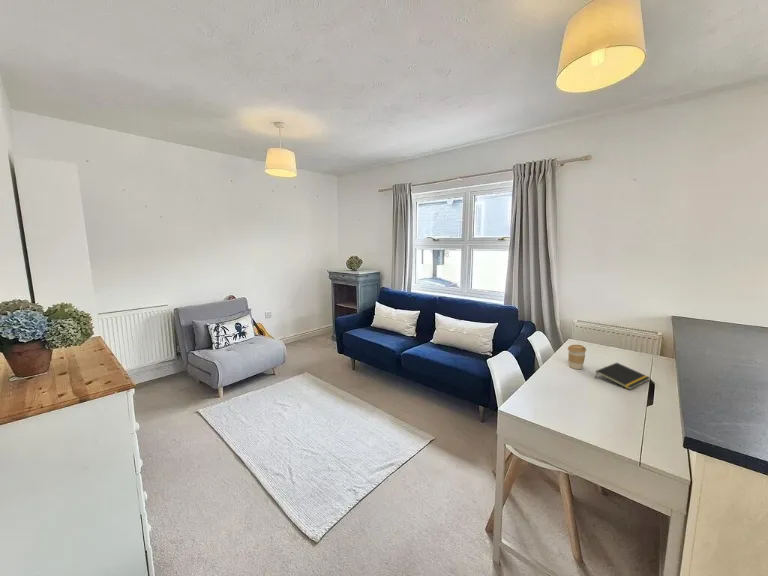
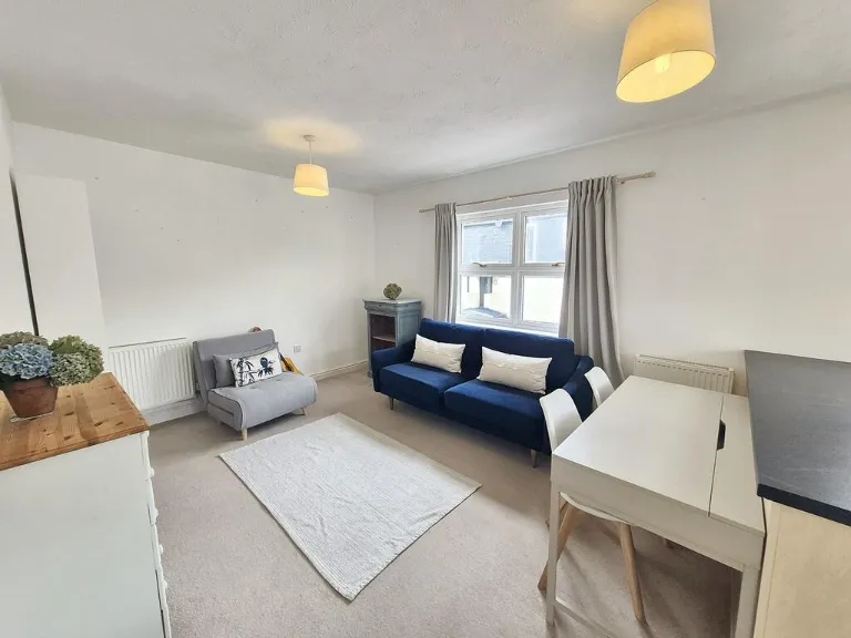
- notepad [594,362,651,391]
- coffee cup [567,344,587,370]
